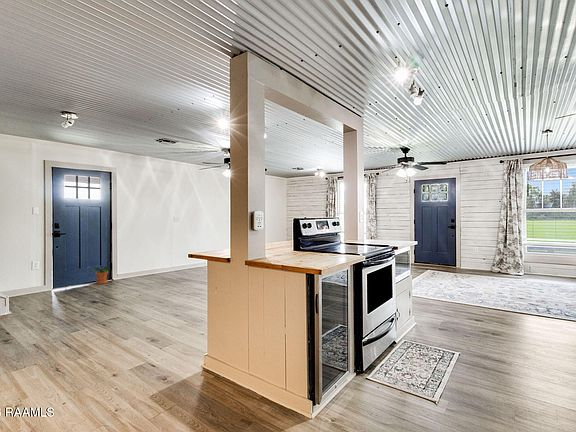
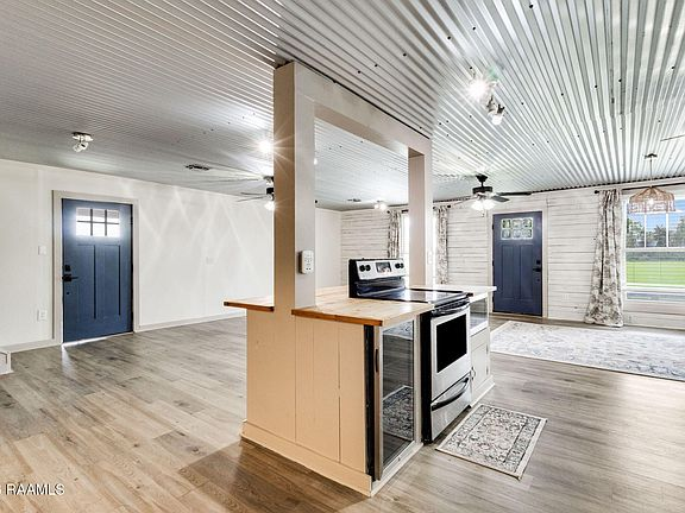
- potted plant [91,265,110,285]
